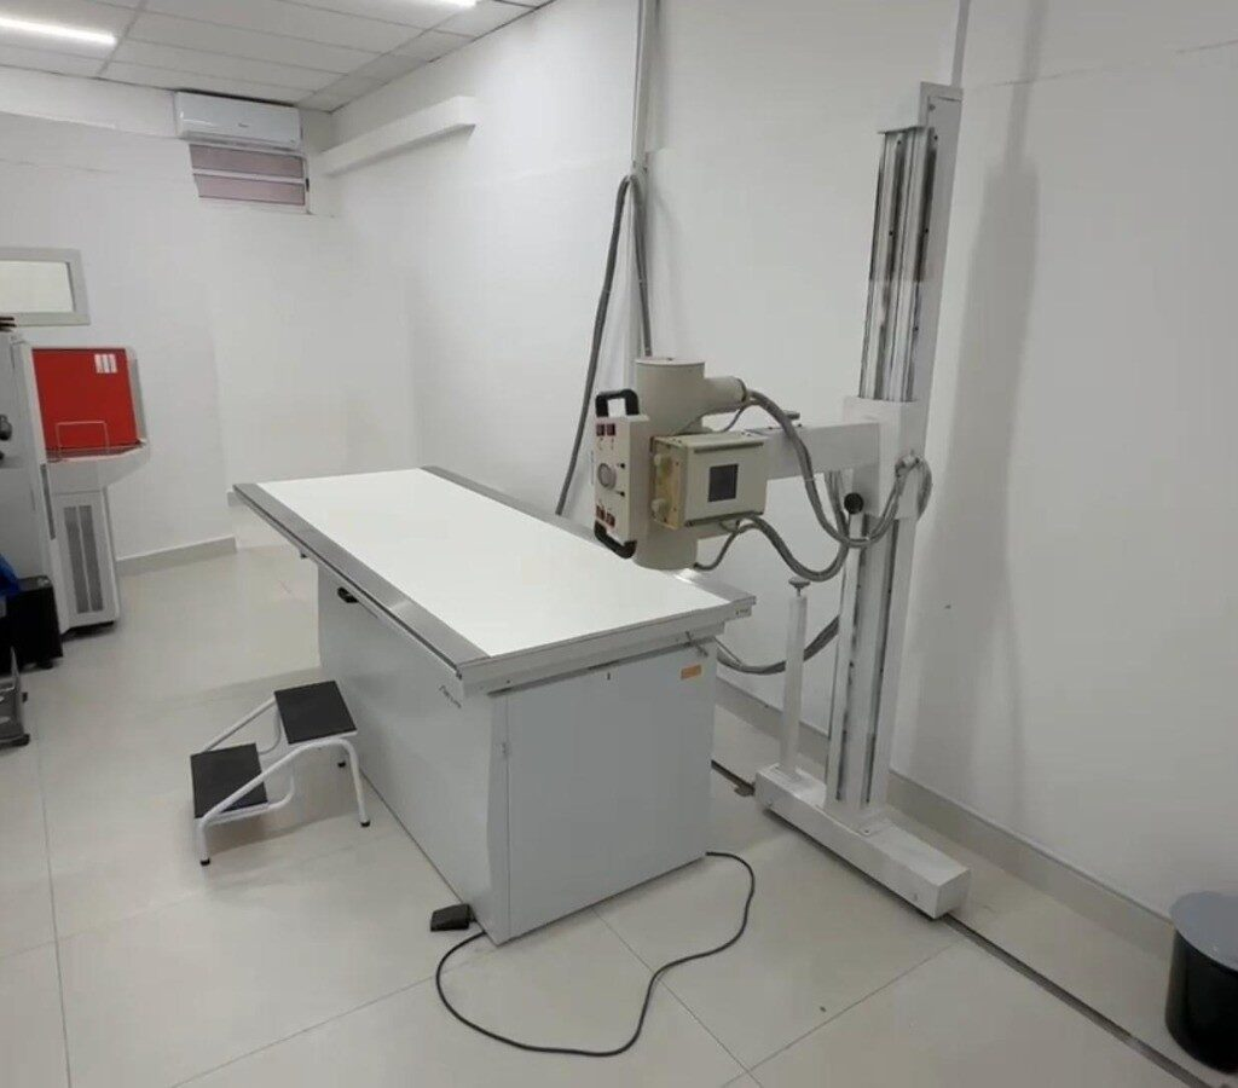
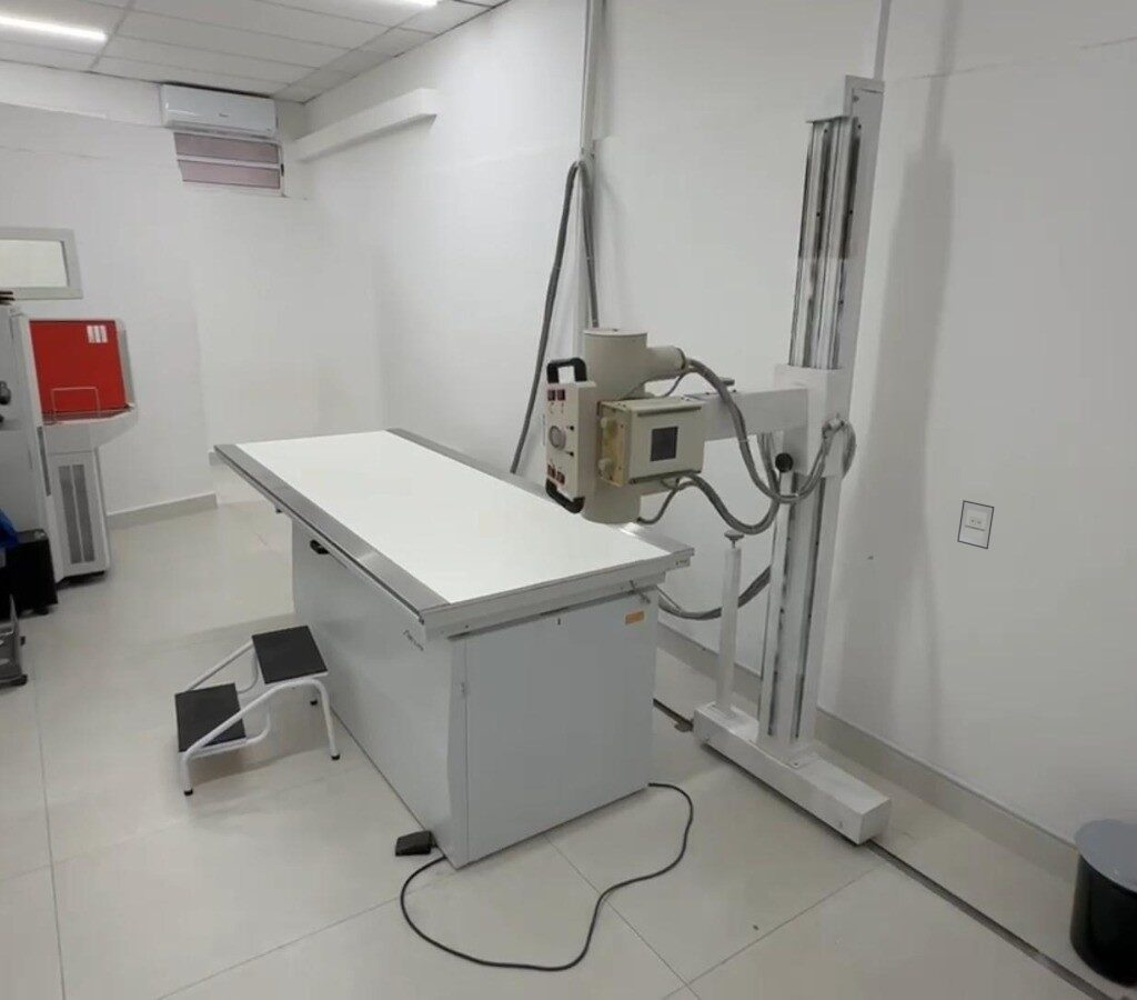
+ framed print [956,499,995,550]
